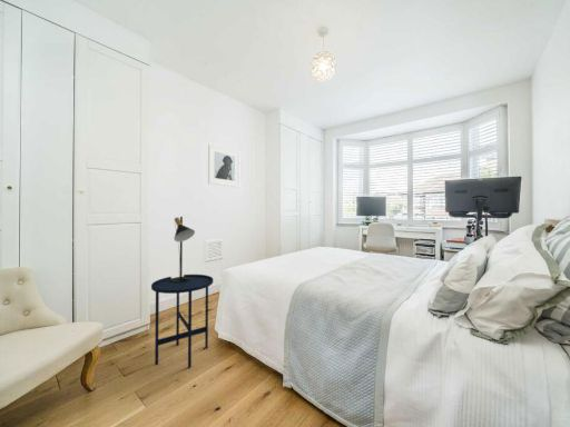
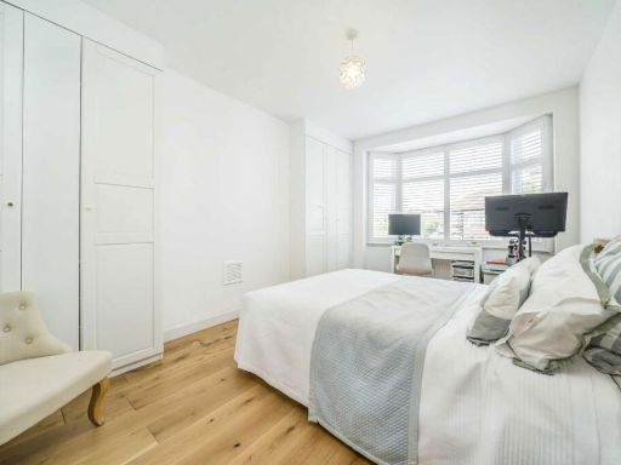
- side table [150,274,214,369]
- table lamp [170,216,196,282]
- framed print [207,142,240,188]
